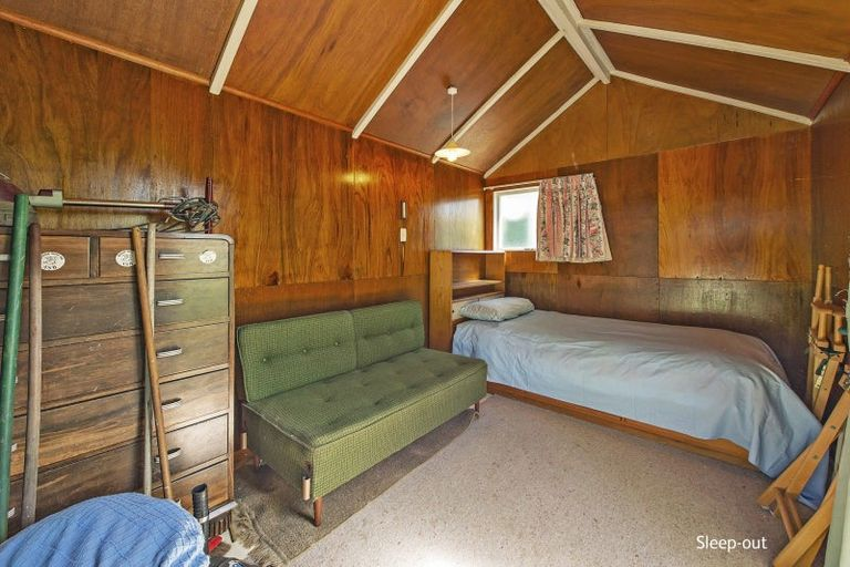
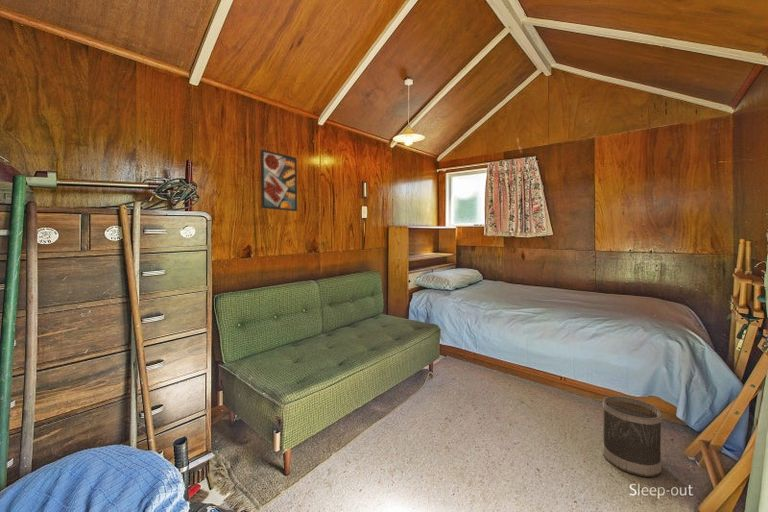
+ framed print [260,148,298,212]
+ wastebasket [601,395,663,478]
